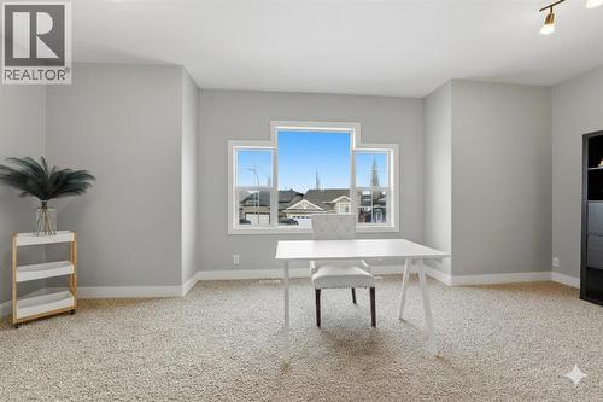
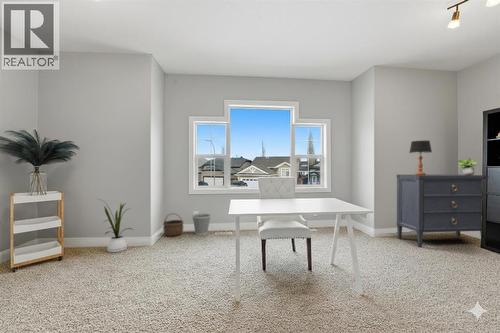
+ potted plant [456,157,478,175]
+ table lamp [408,140,433,175]
+ wicker basket [162,212,185,237]
+ dresser [395,173,488,248]
+ house plant [98,198,134,253]
+ wastebasket [191,213,212,236]
